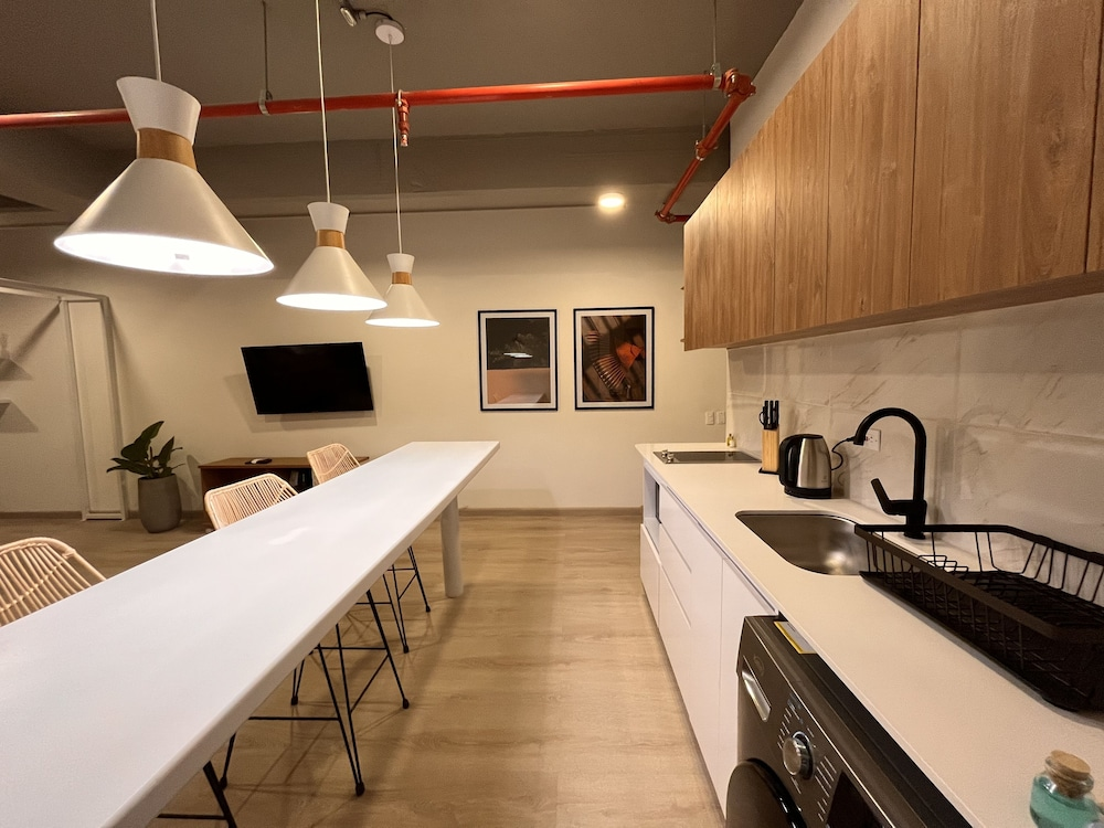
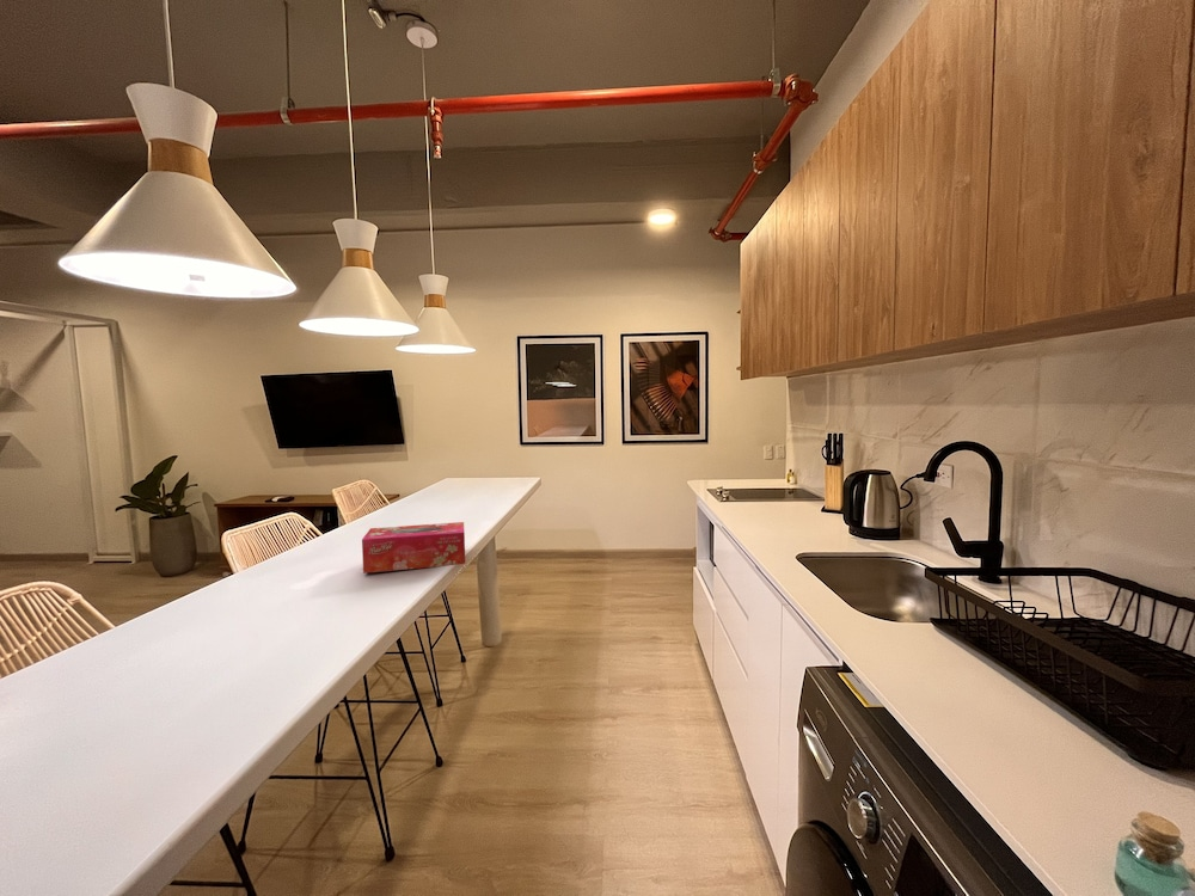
+ tissue box [361,521,466,575]
